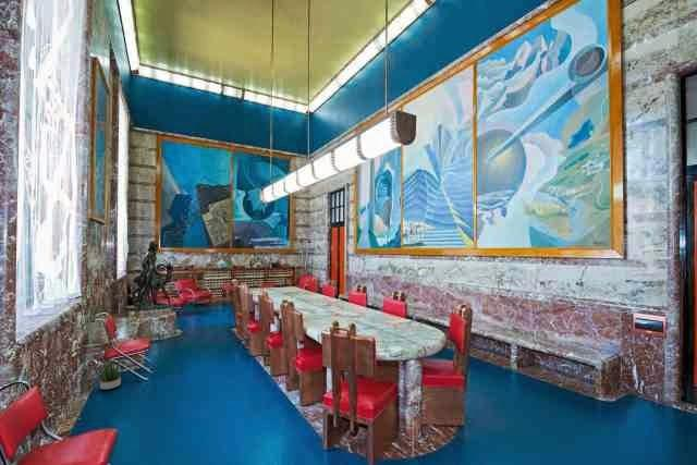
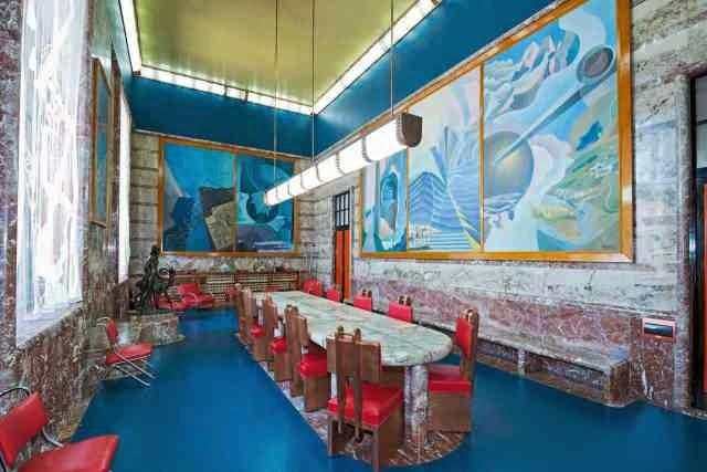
- potted plant [94,355,126,391]
